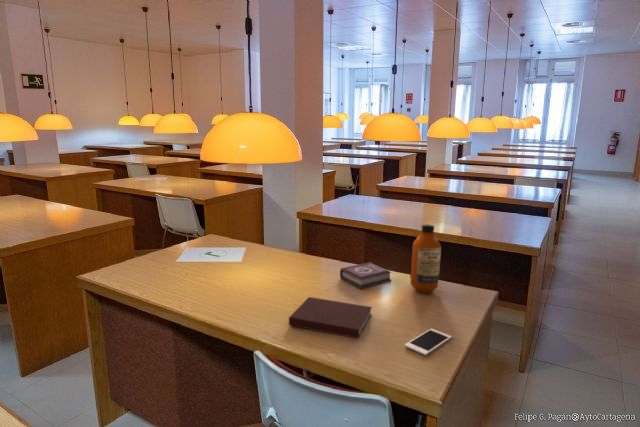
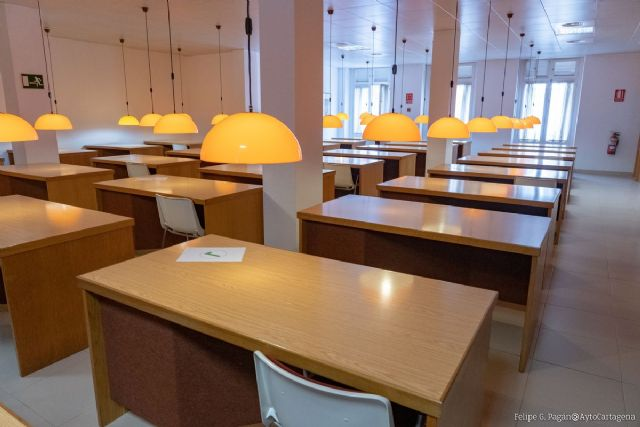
- notebook [288,296,373,339]
- bottle [409,223,442,294]
- book [339,261,393,290]
- cell phone [404,328,452,356]
